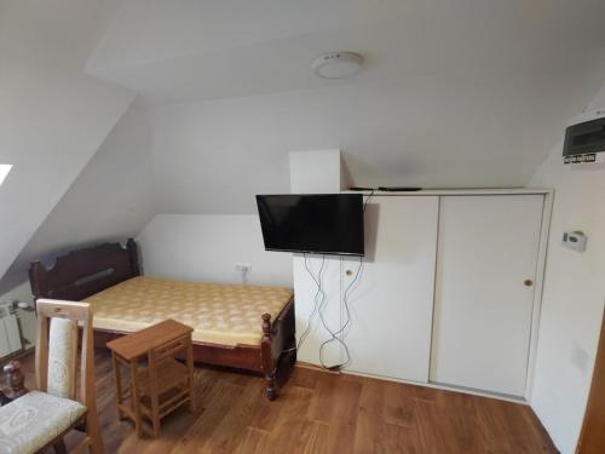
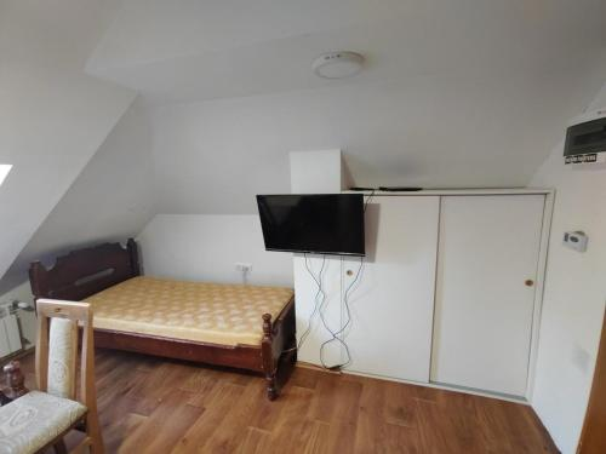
- side table [105,317,197,439]
